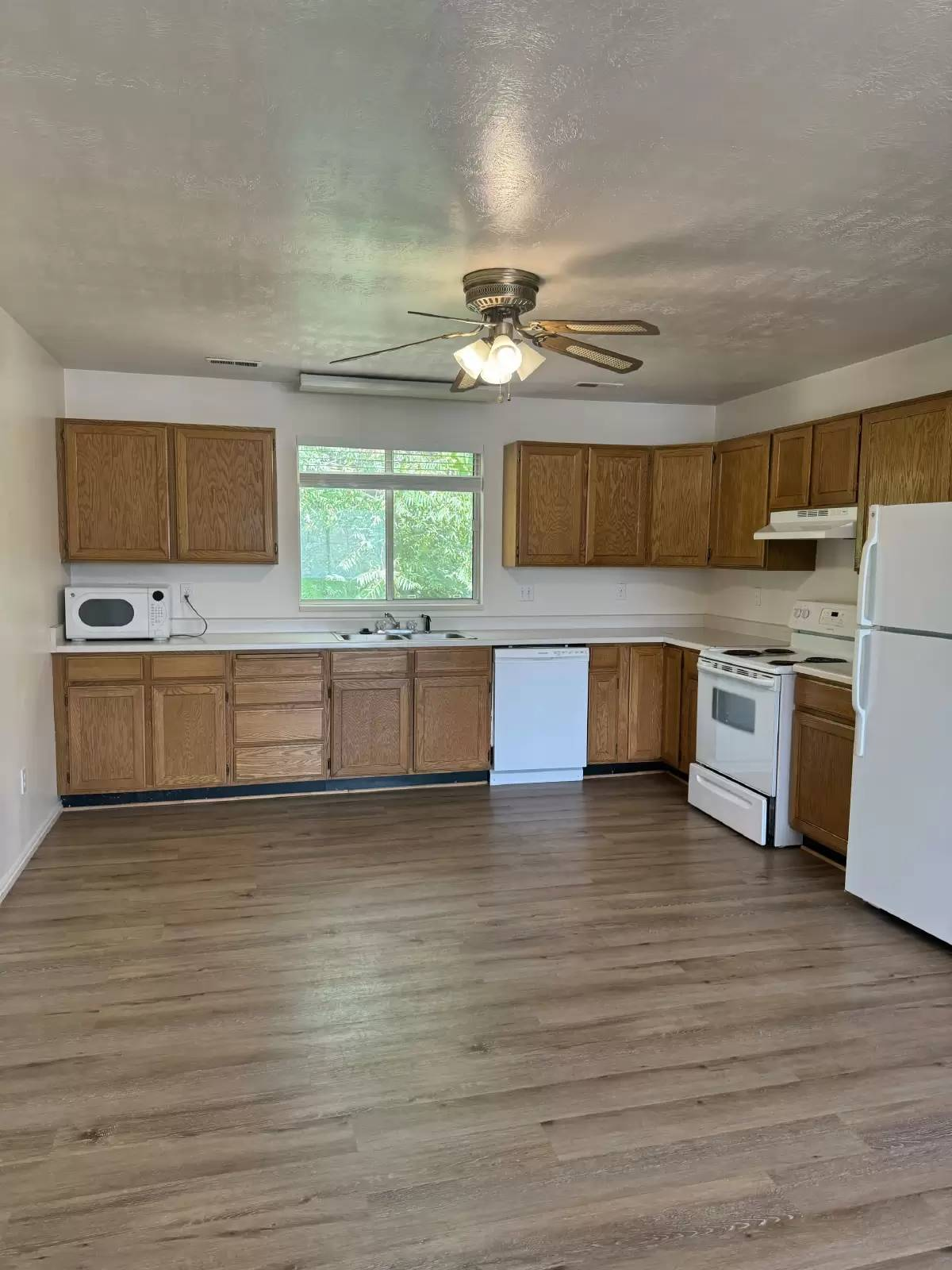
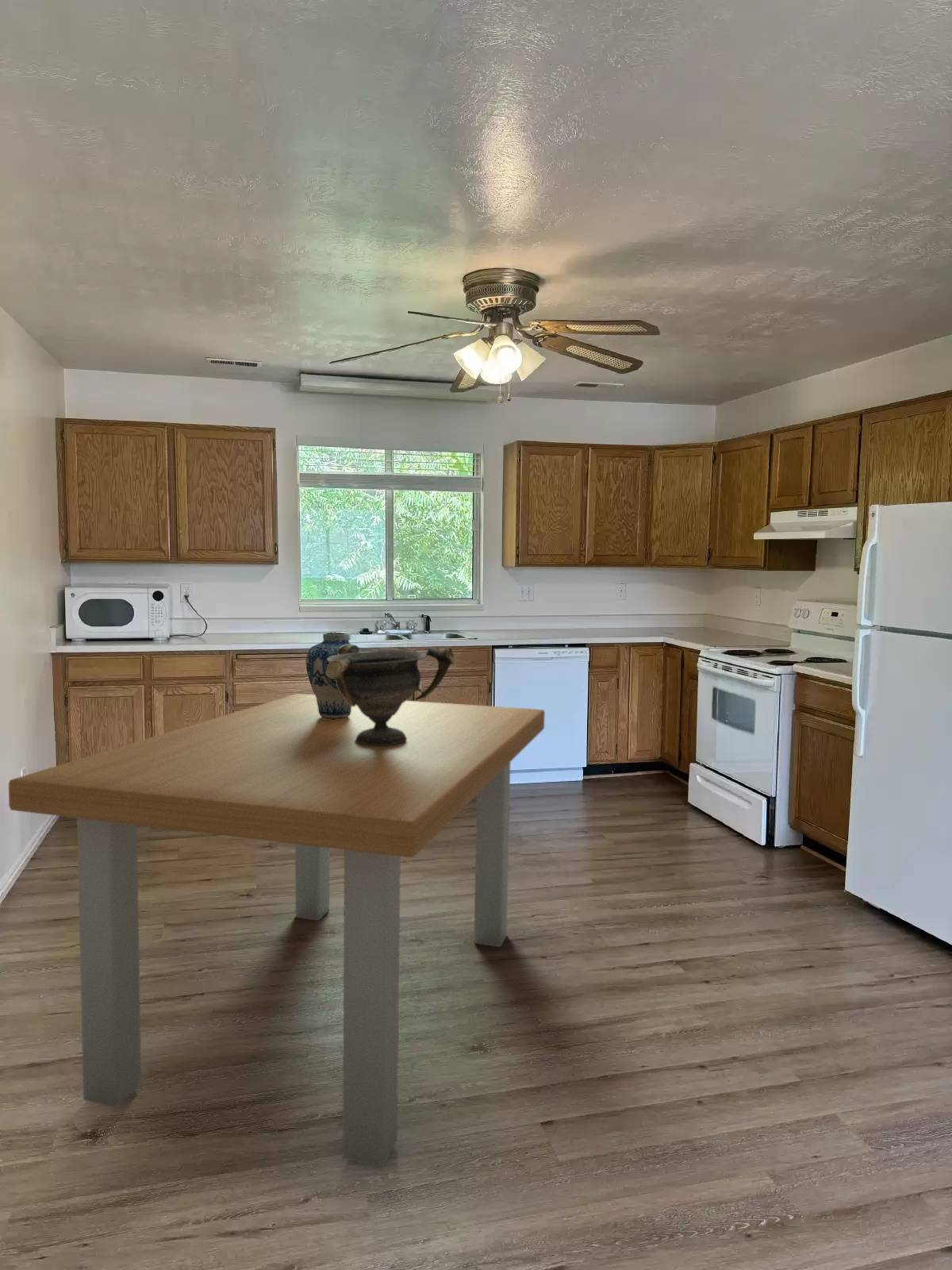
+ dining table [8,693,546,1168]
+ decorative bowl [326,644,455,746]
+ vase [305,632,362,720]
